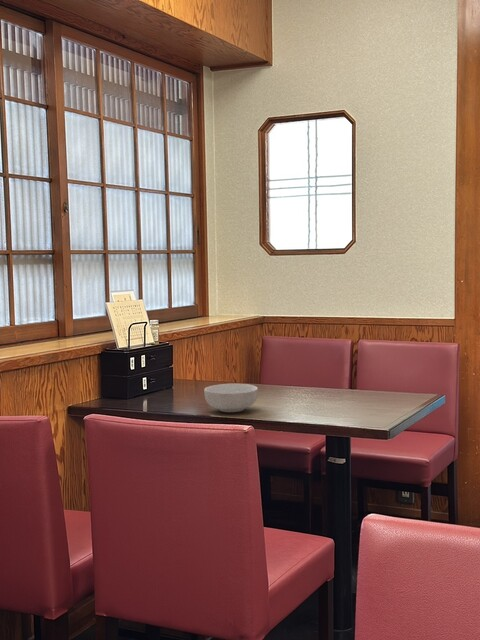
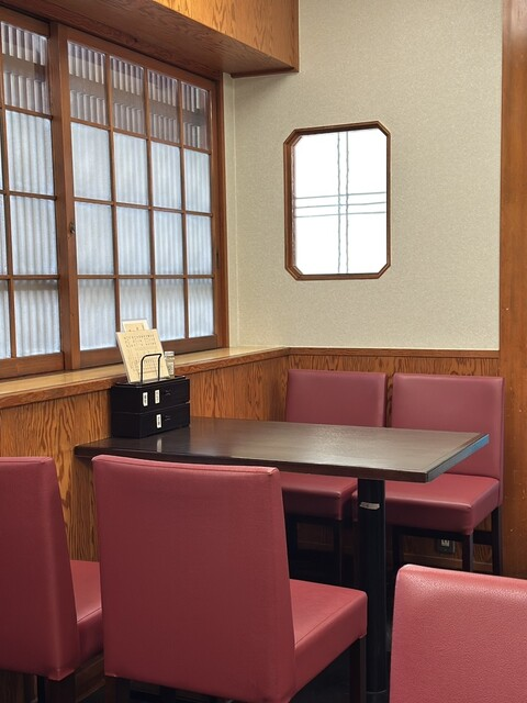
- cereal bowl [203,383,259,413]
